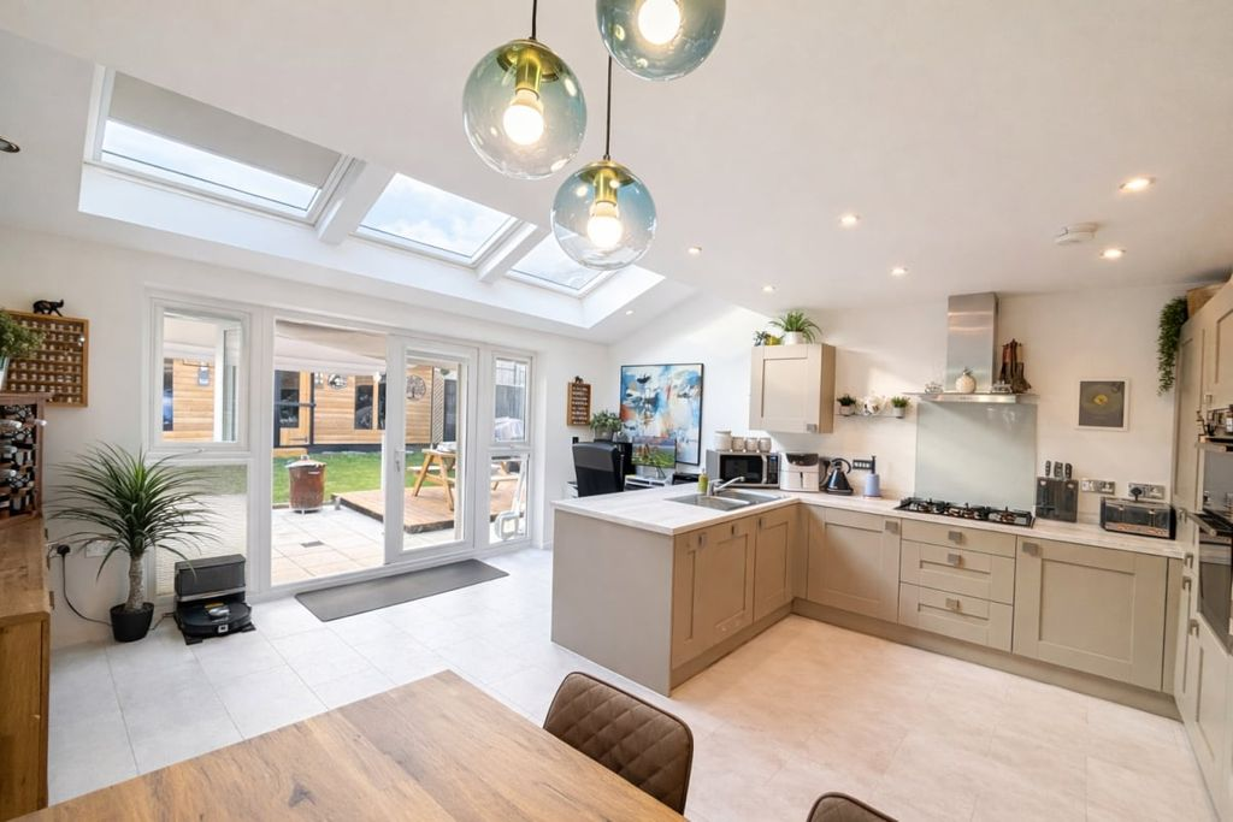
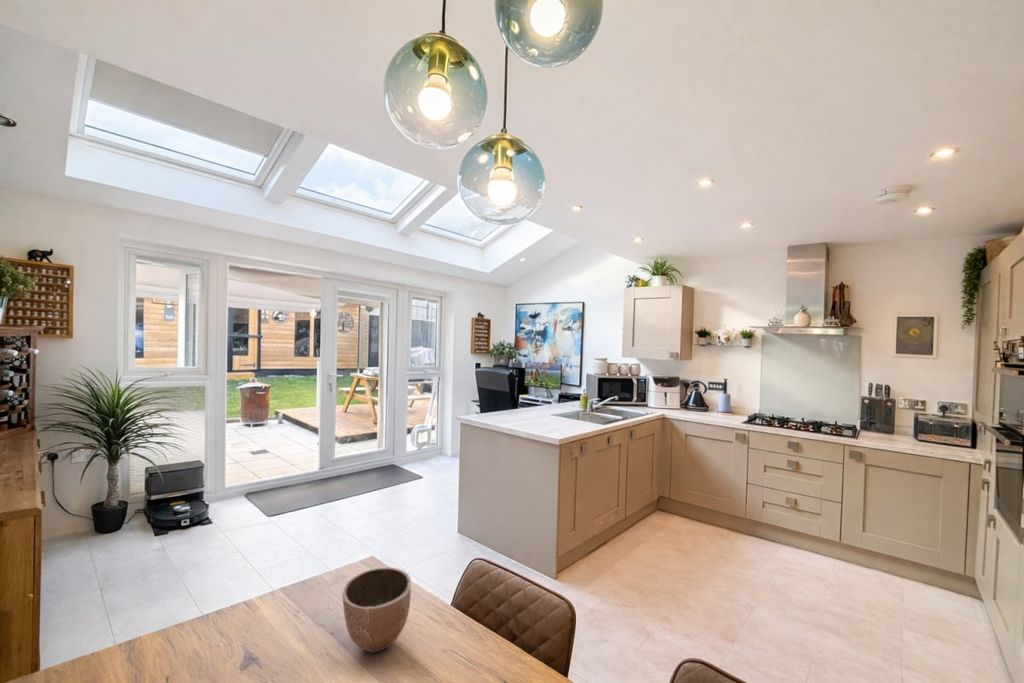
+ decorative bowl [342,566,412,654]
